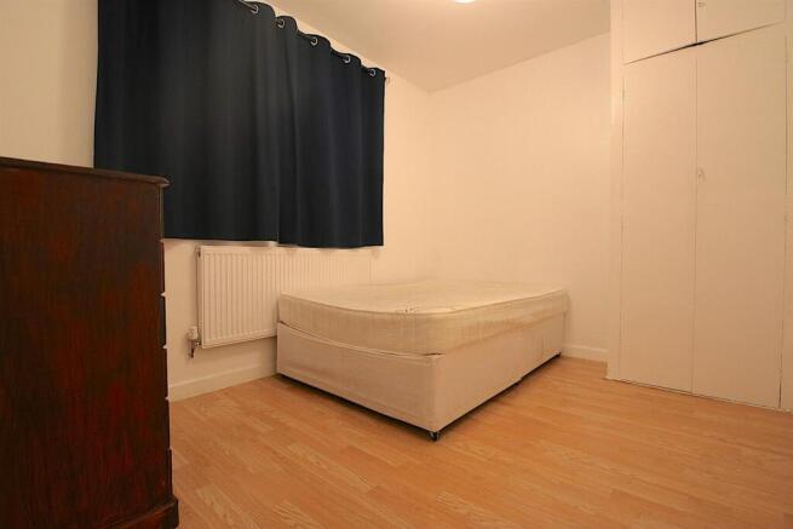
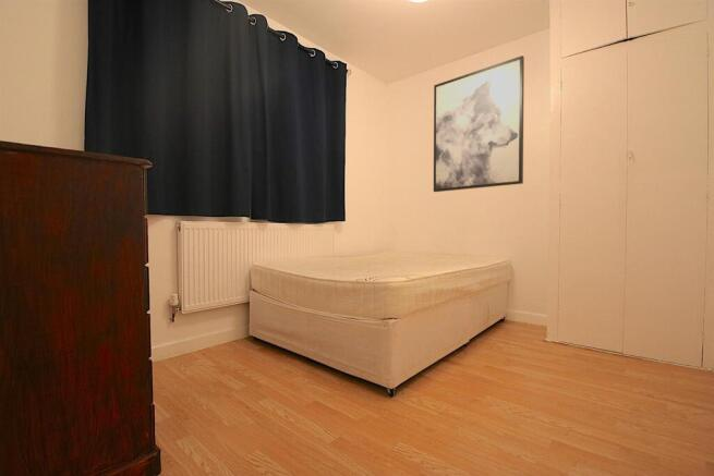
+ wall art [433,54,525,193]
